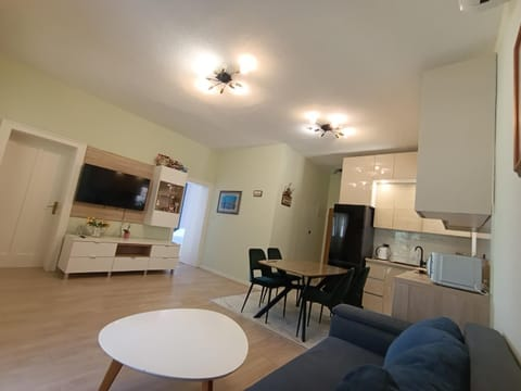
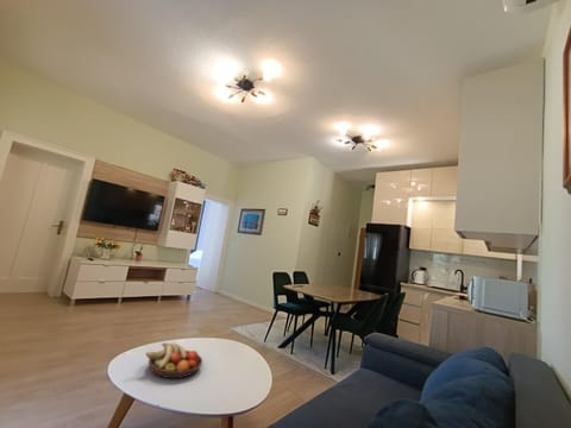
+ fruit bowl [145,341,203,379]
